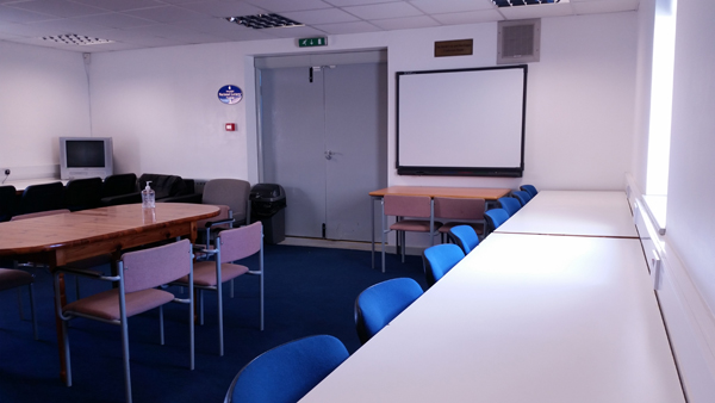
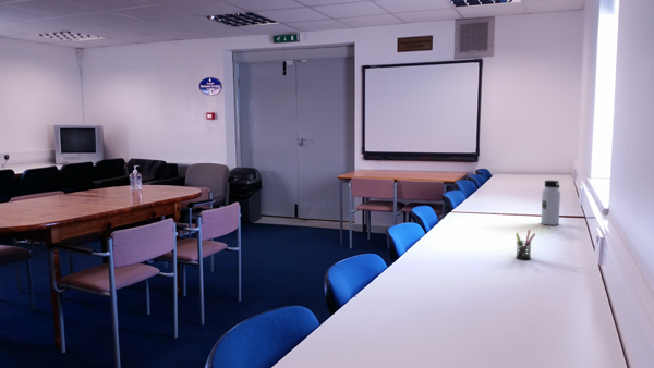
+ water bottle [541,180,561,226]
+ pen holder [514,229,536,260]
